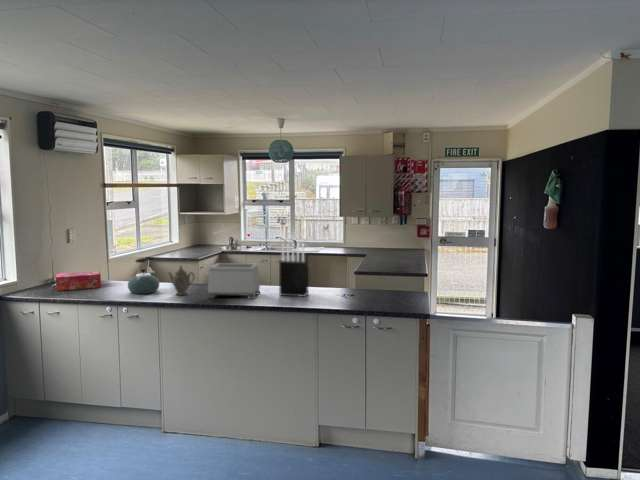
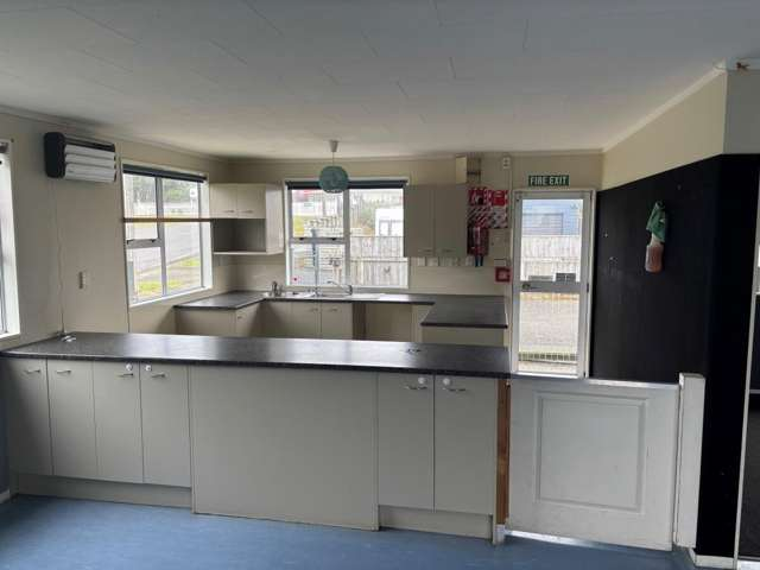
- knife block [278,242,309,298]
- tissue box [54,270,102,292]
- kettle [127,256,160,295]
- toaster [205,262,261,300]
- chinaware [167,264,196,296]
